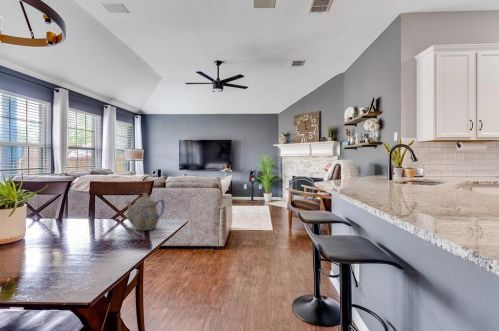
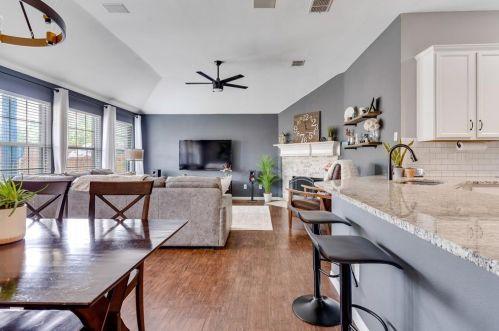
- teapot [125,192,166,231]
